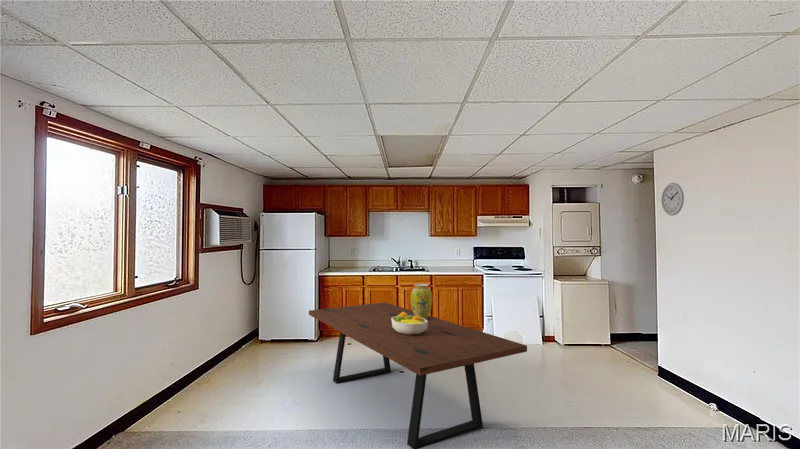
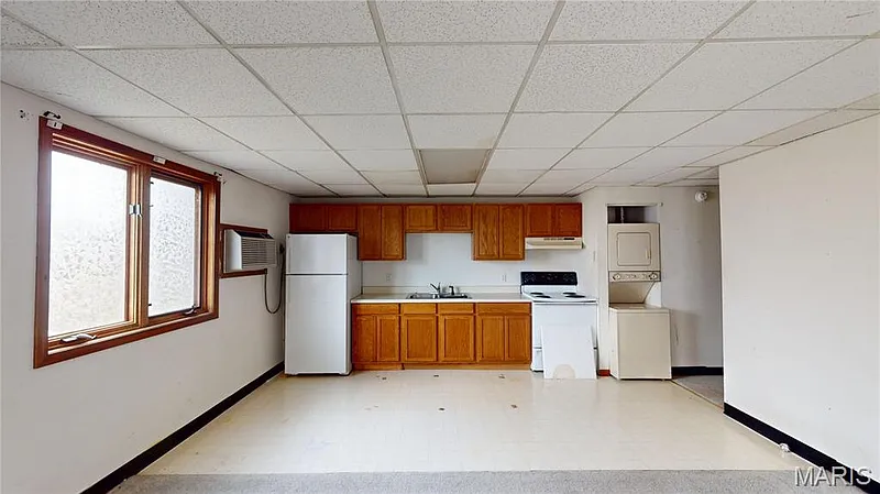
- wall clock [660,182,685,217]
- fruit bowl [391,312,428,335]
- vase [410,283,433,319]
- dining table [308,301,528,449]
